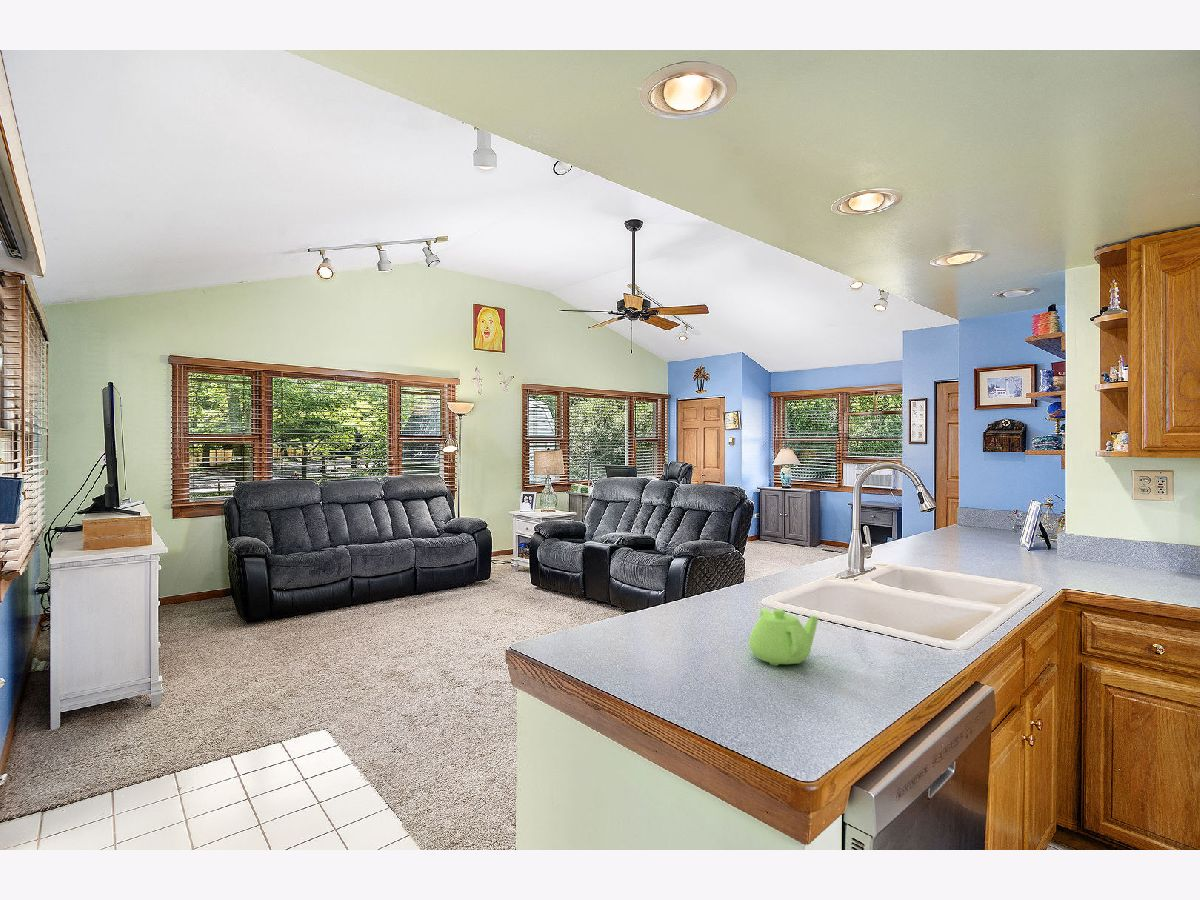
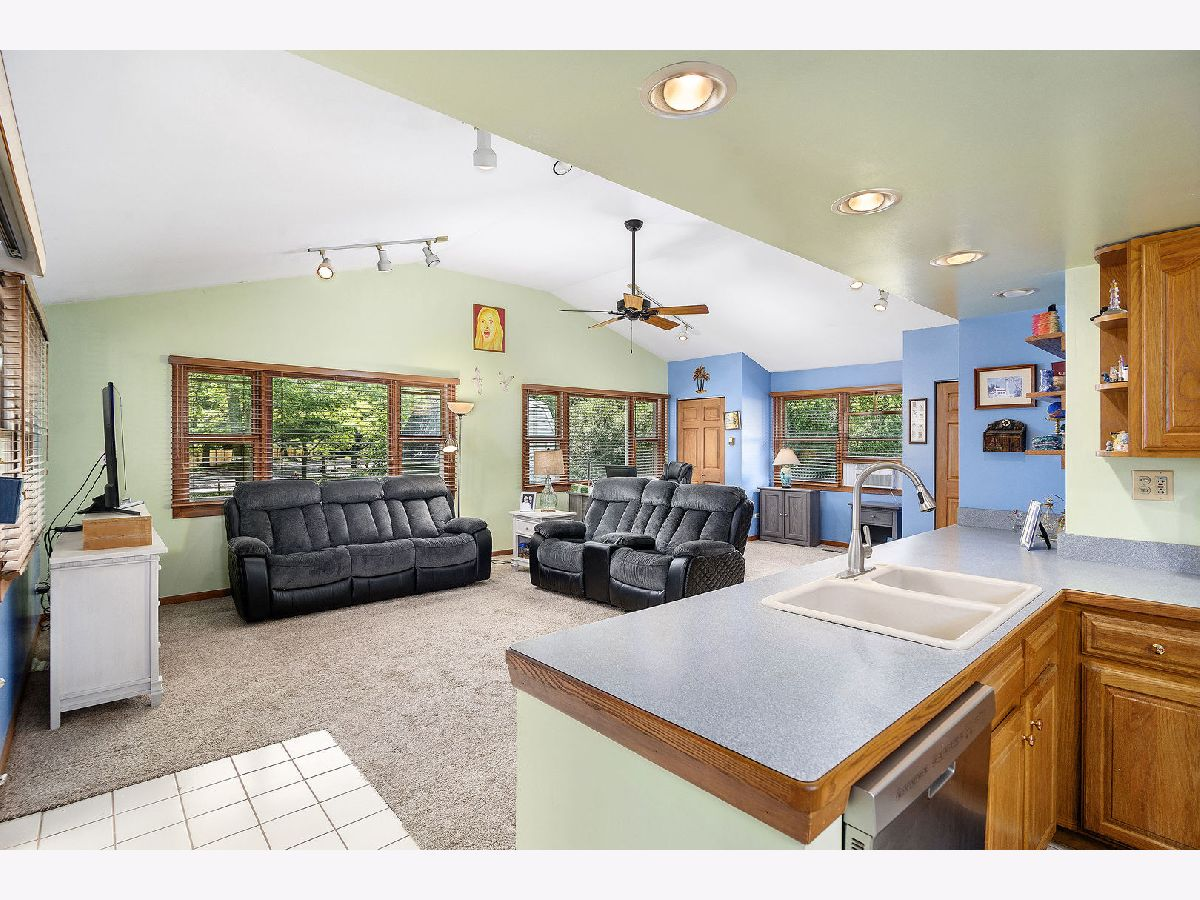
- teapot [748,608,819,667]
